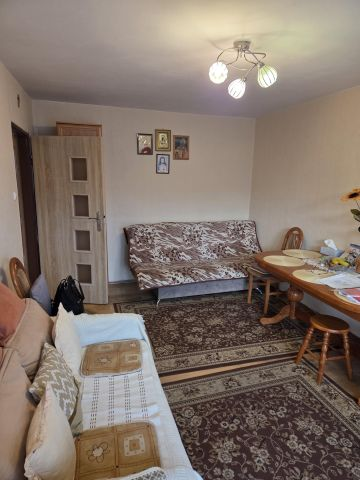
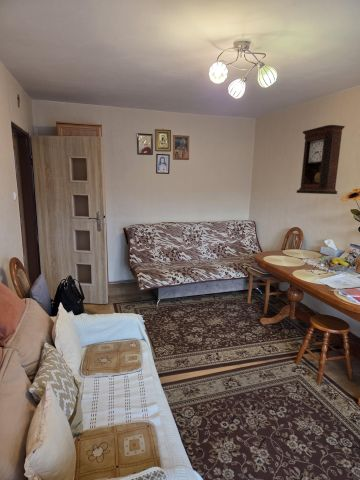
+ pendulum clock [295,124,346,195]
